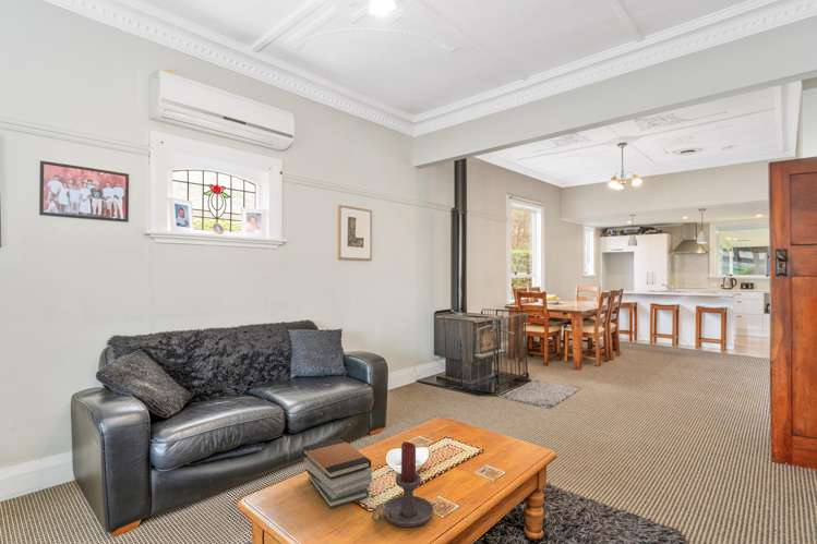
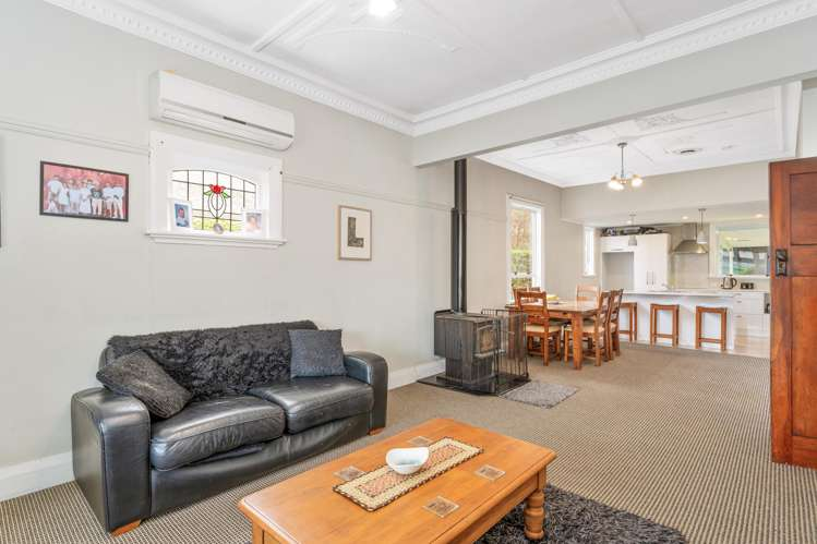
- book stack [301,437,373,509]
- candle holder [371,440,435,528]
